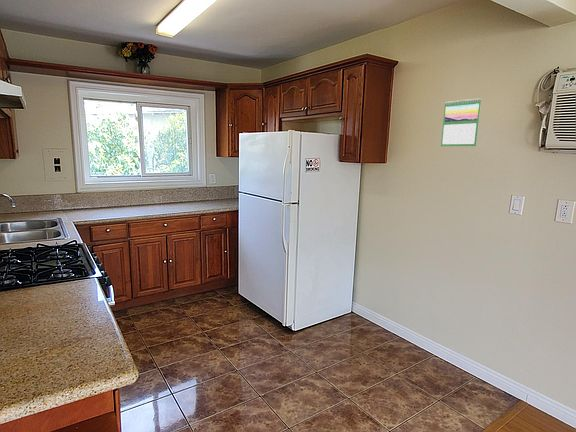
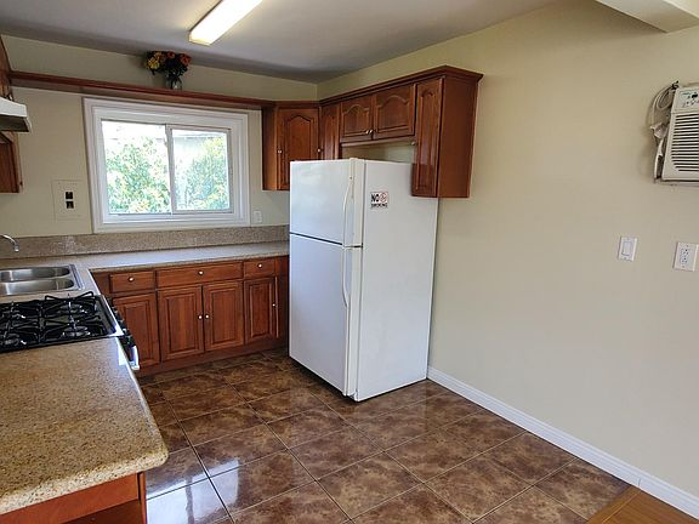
- calendar [440,97,483,147]
